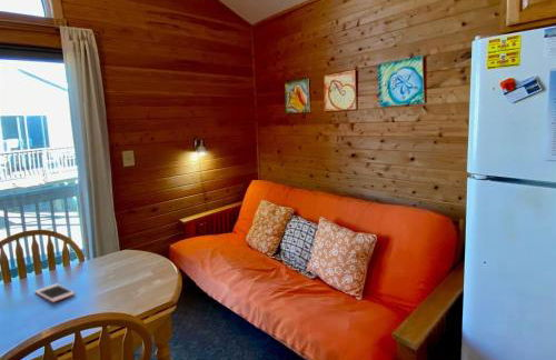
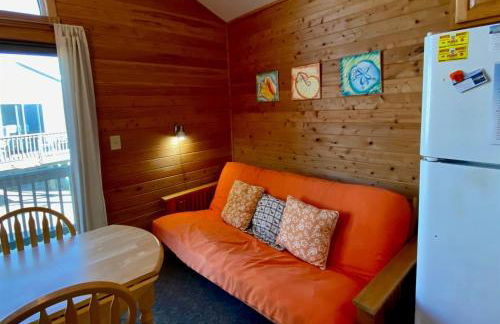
- cell phone [34,283,76,303]
